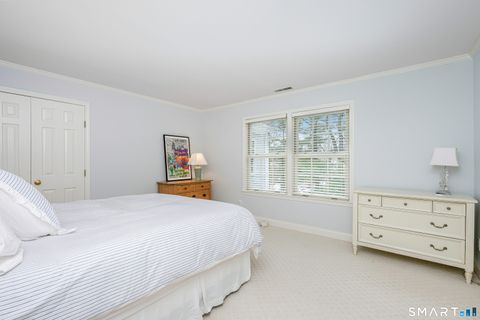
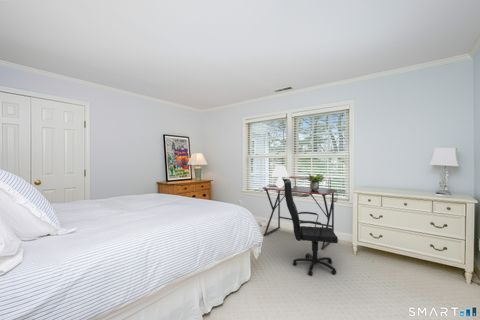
+ potted plant [305,172,325,190]
+ office chair [284,180,339,276]
+ desk [259,175,347,251]
+ table lamp [265,164,293,188]
